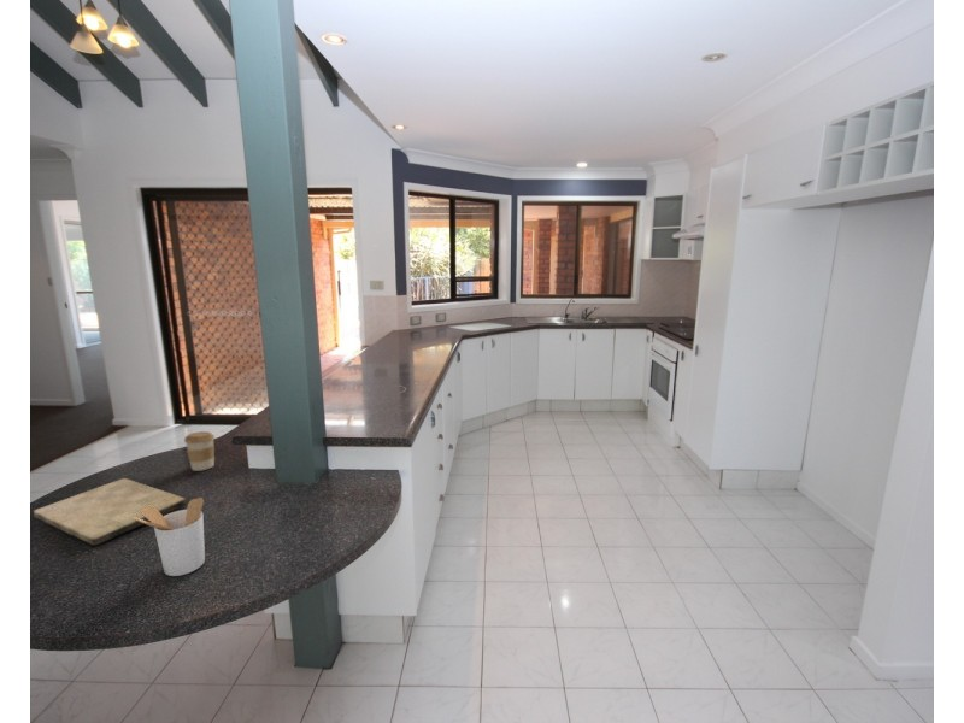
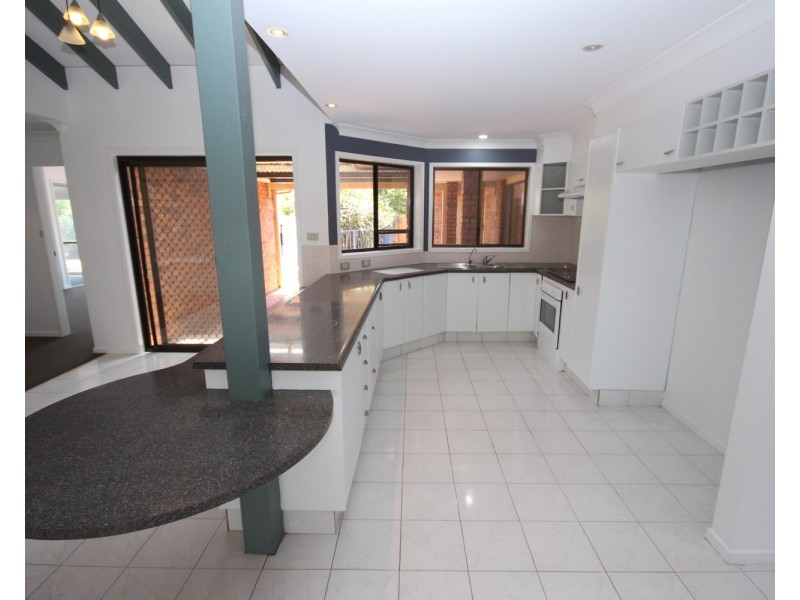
- utensil holder [133,496,206,577]
- coffee cup [183,430,216,472]
- cutting board [33,477,187,547]
